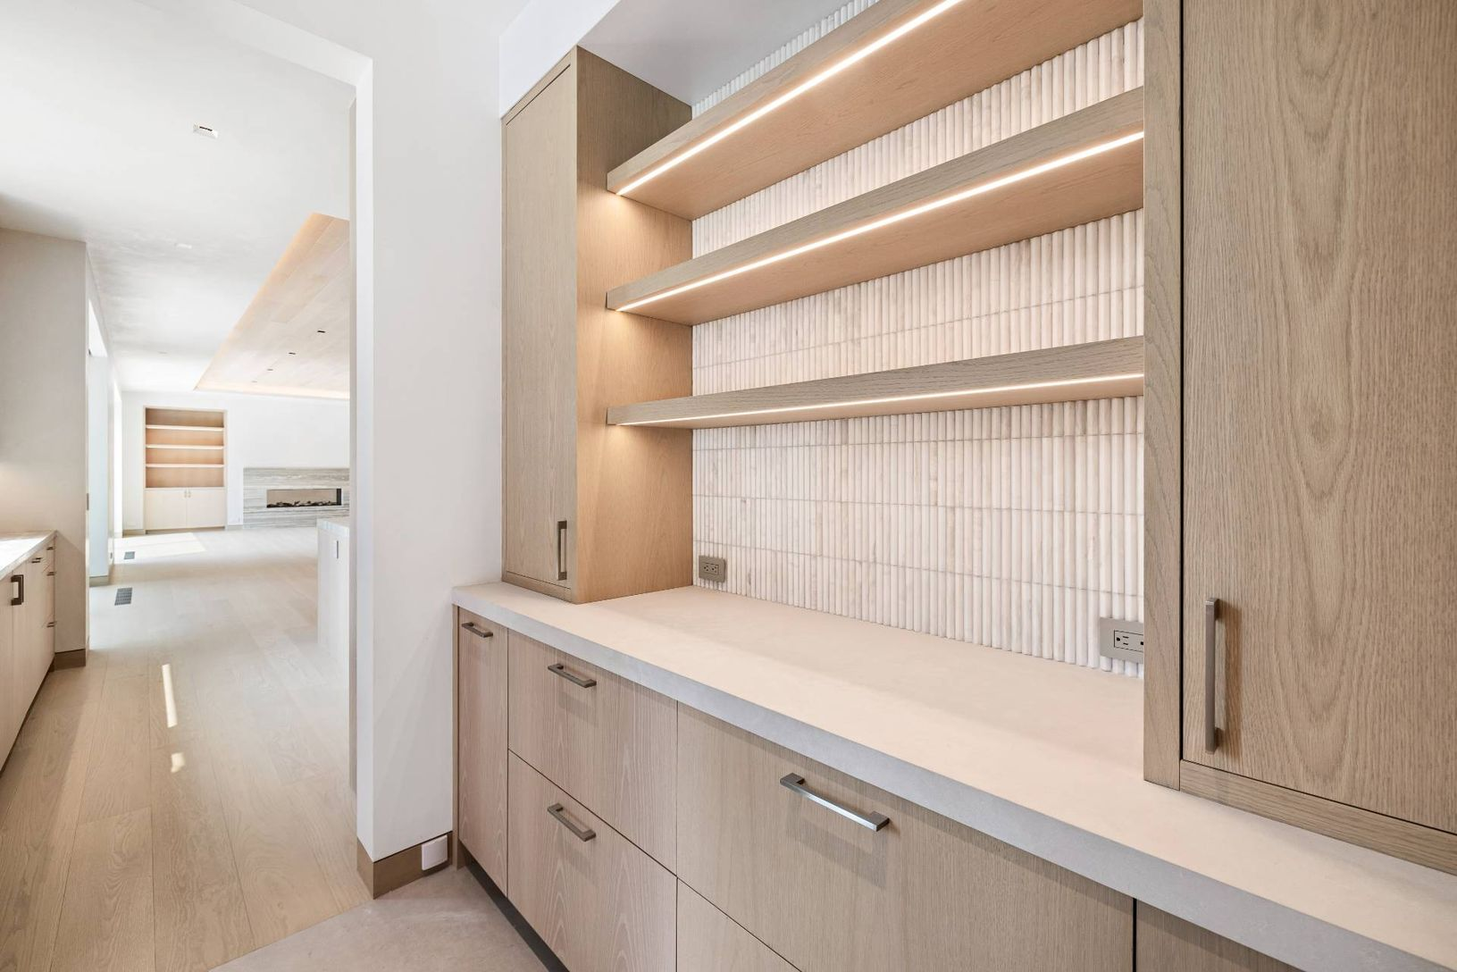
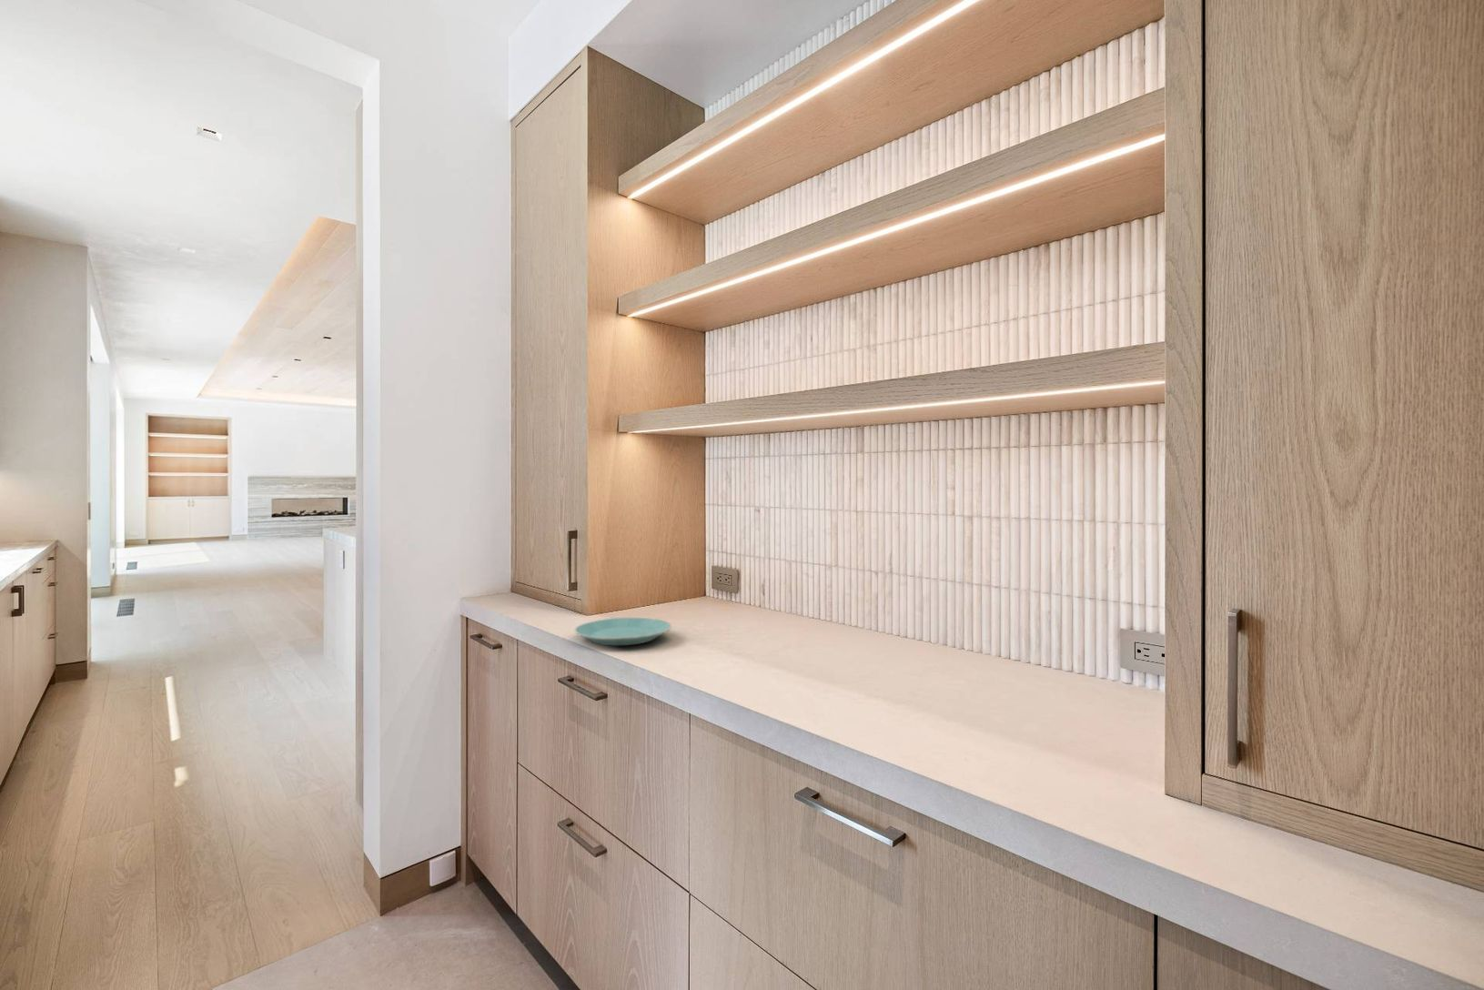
+ plate [573,617,673,646]
